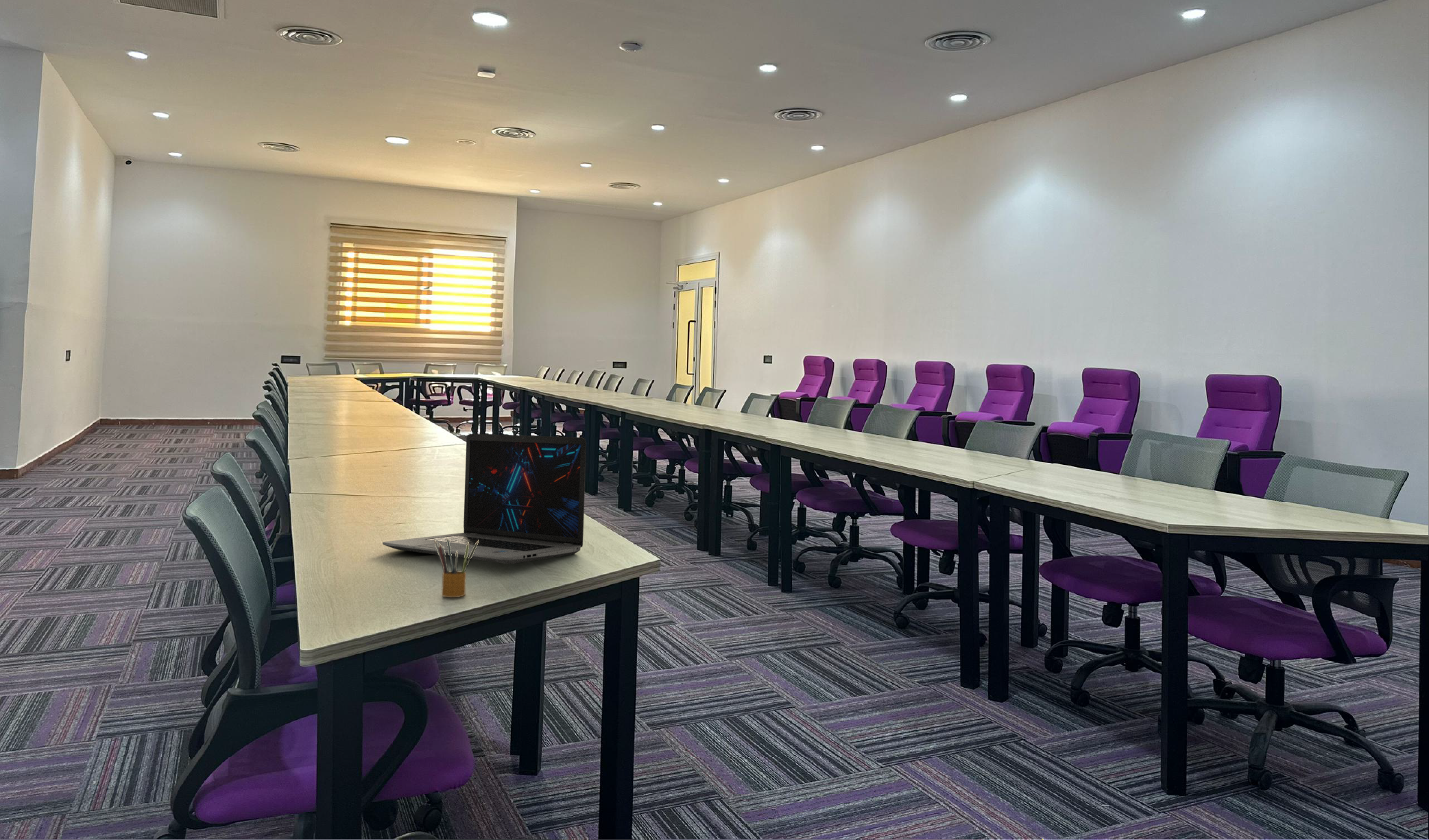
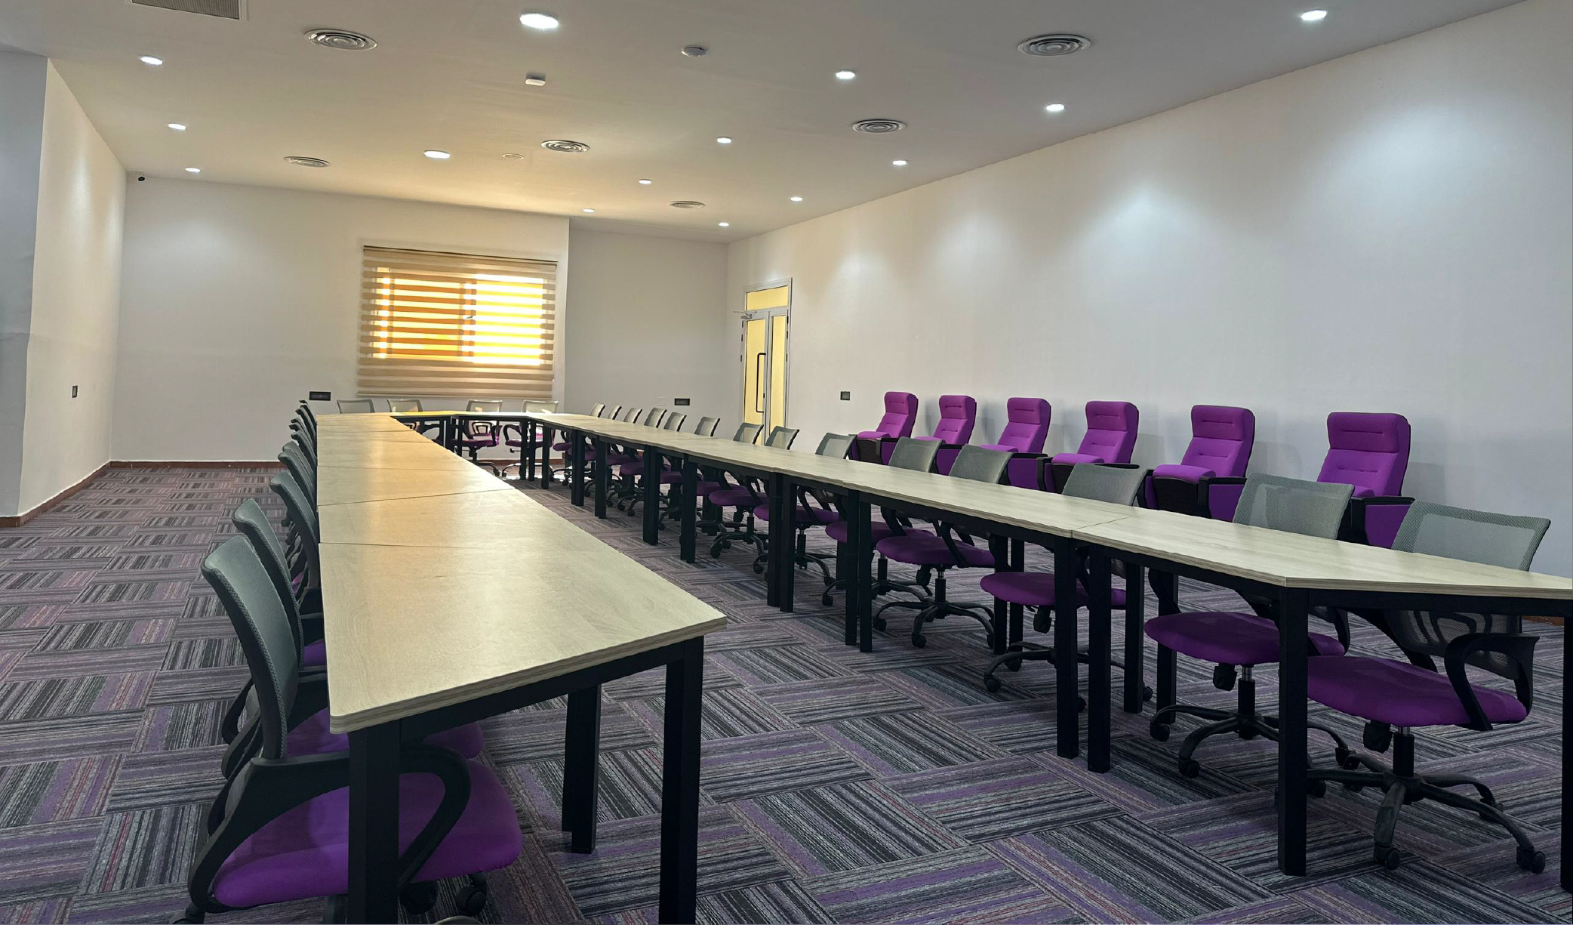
- pencil box [435,537,479,598]
- laptop [382,433,587,564]
